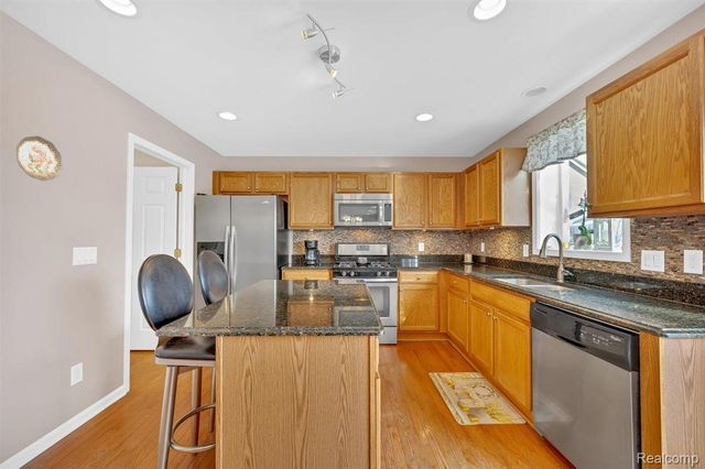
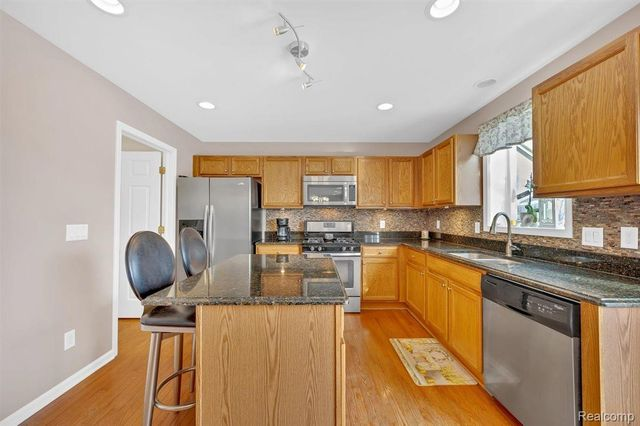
- decorative plate [15,135,64,182]
